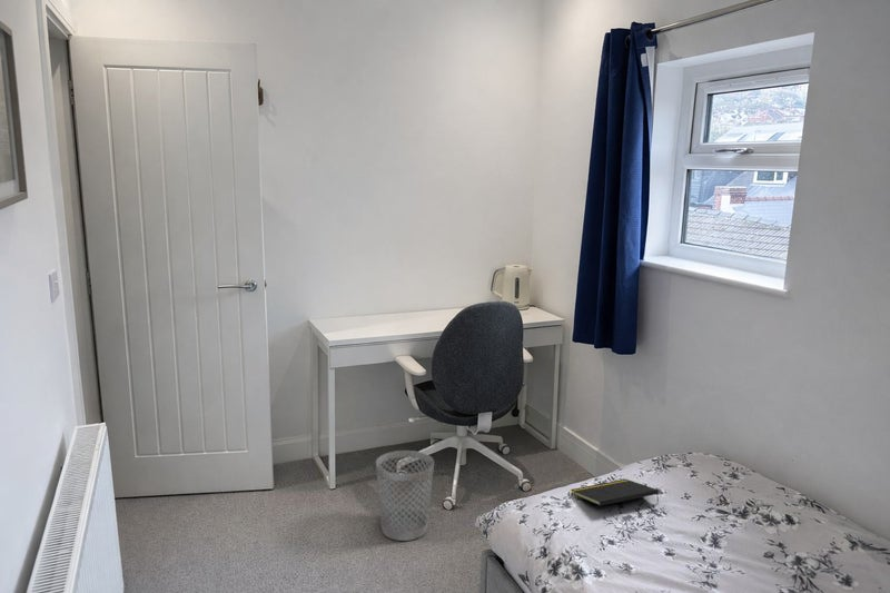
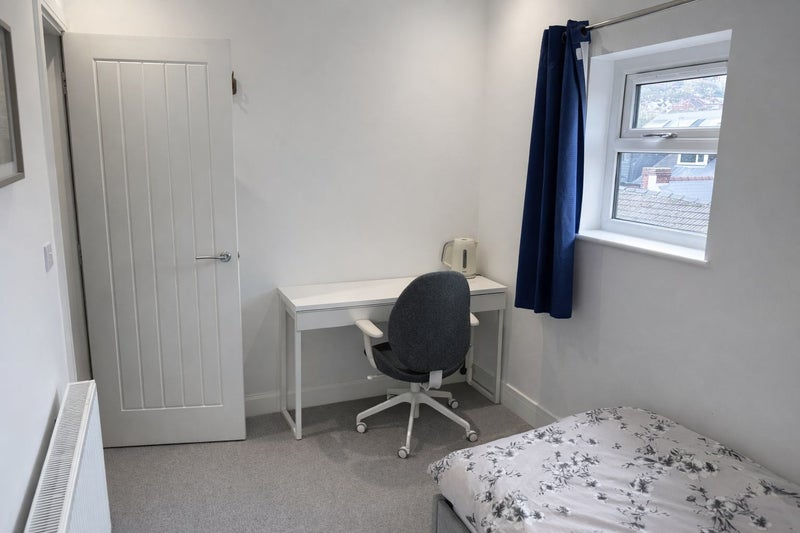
- notepad [570,478,660,507]
- wastebasket [375,449,435,542]
